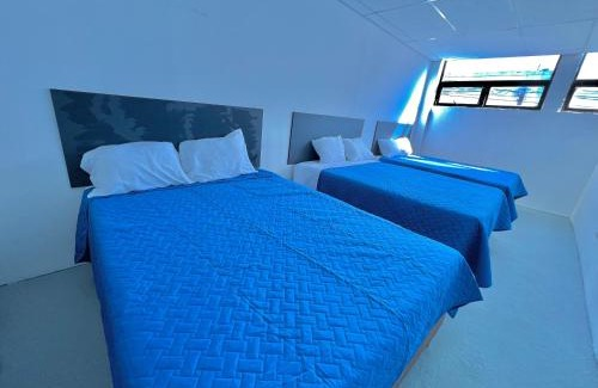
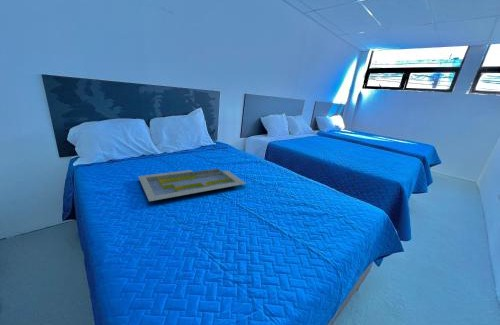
+ serving tray [137,168,247,202]
